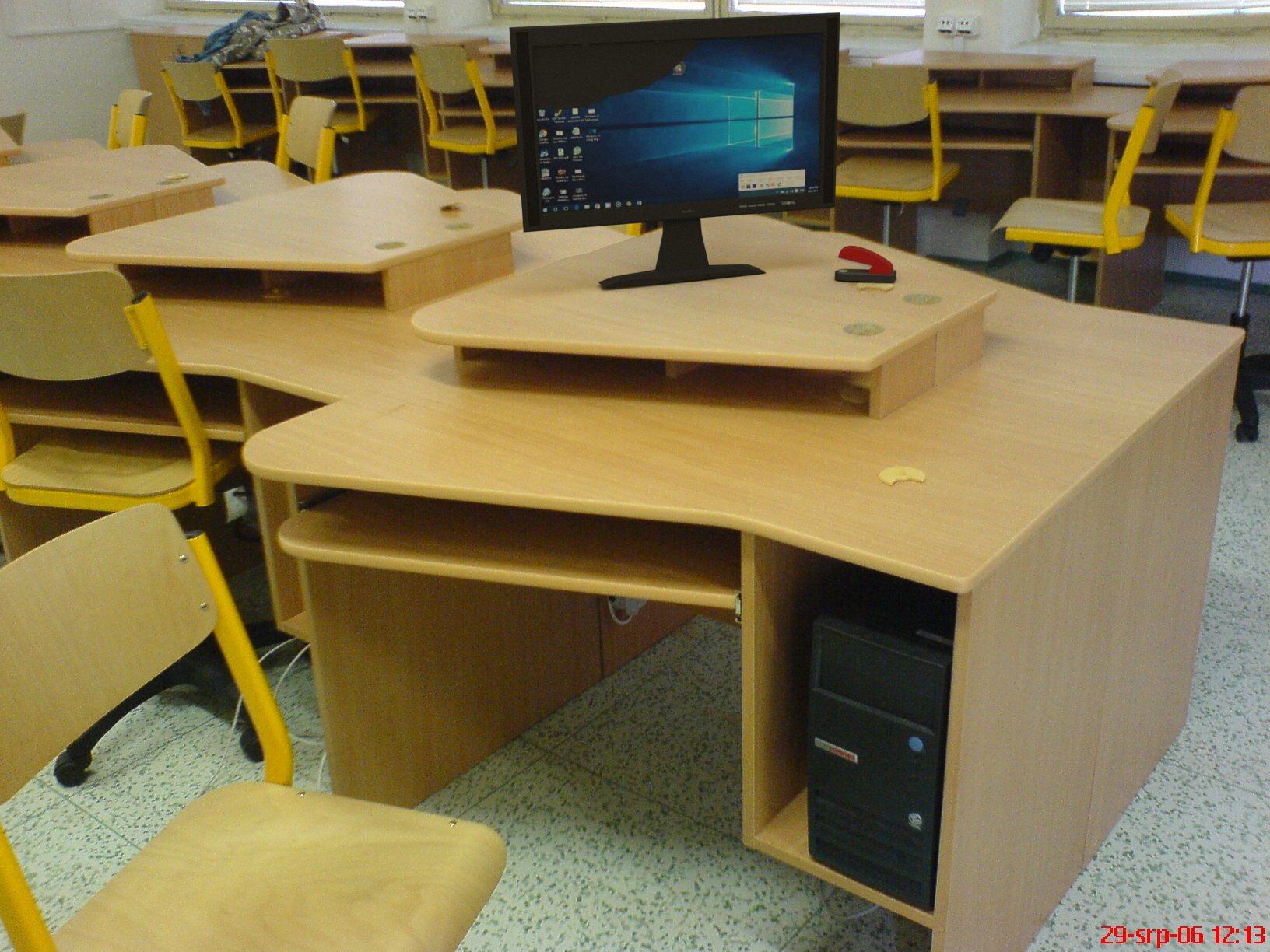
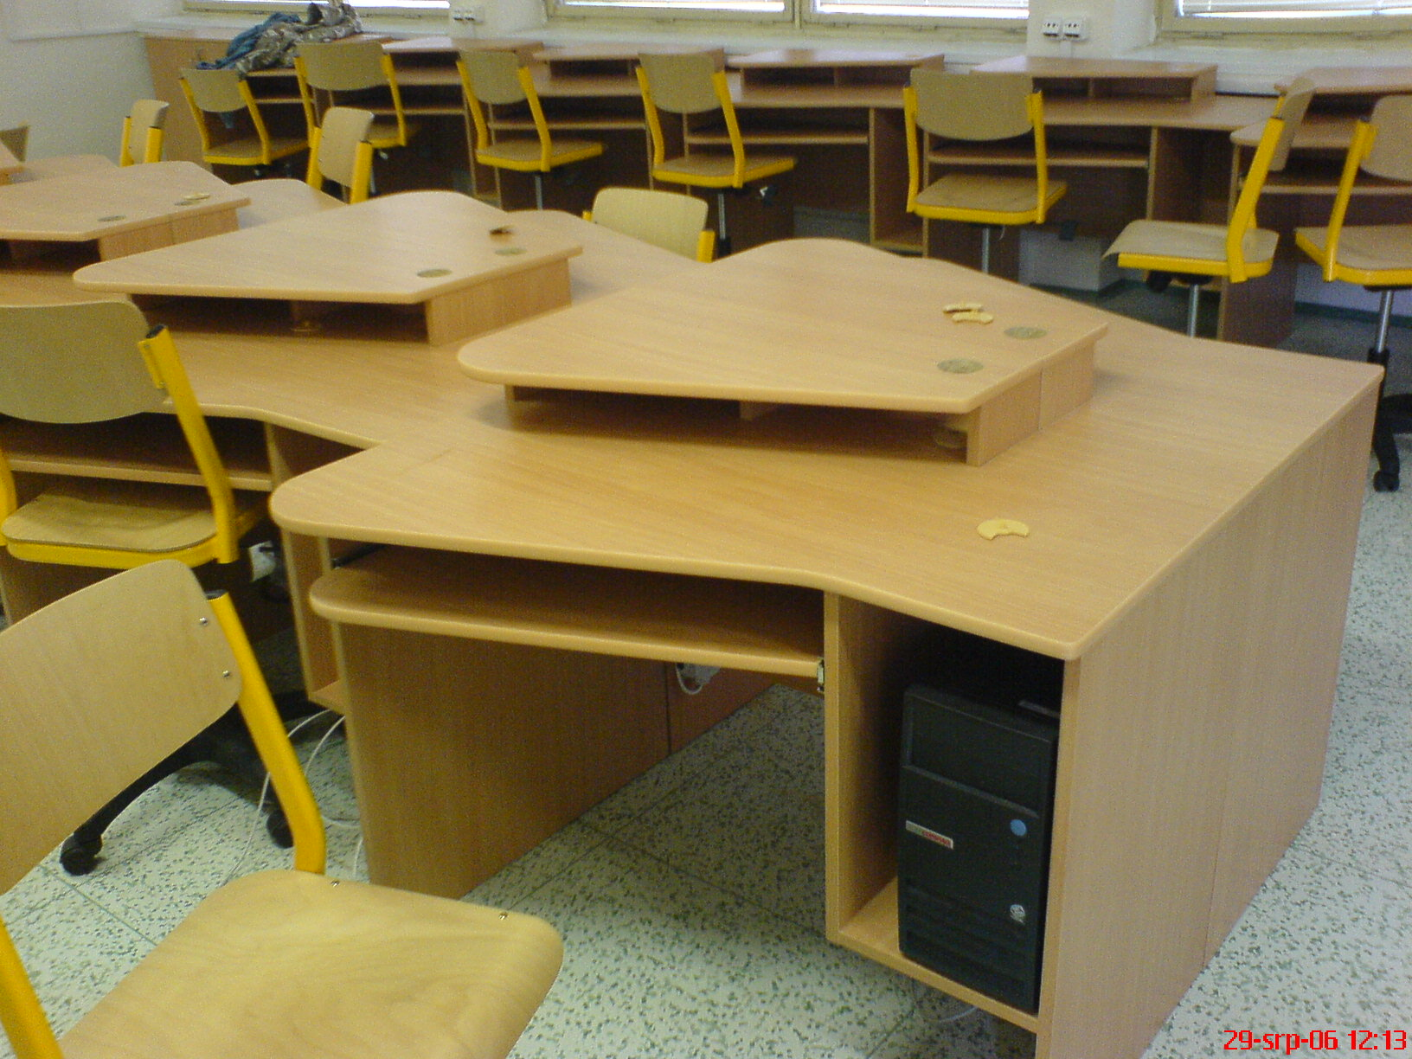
- stapler [834,245,897,283]
- computer monitor [508,12,841,289]
